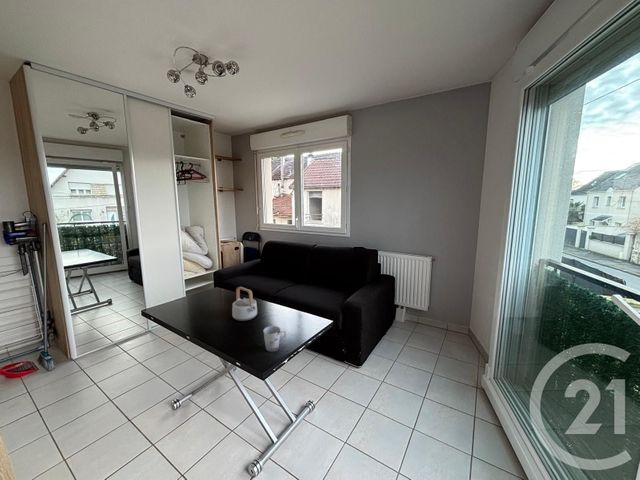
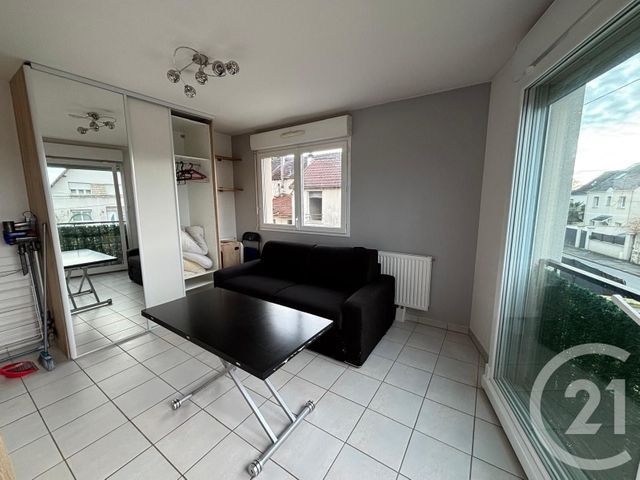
- teapot [231,286,258,322]
- cup [263,325,287,352]
